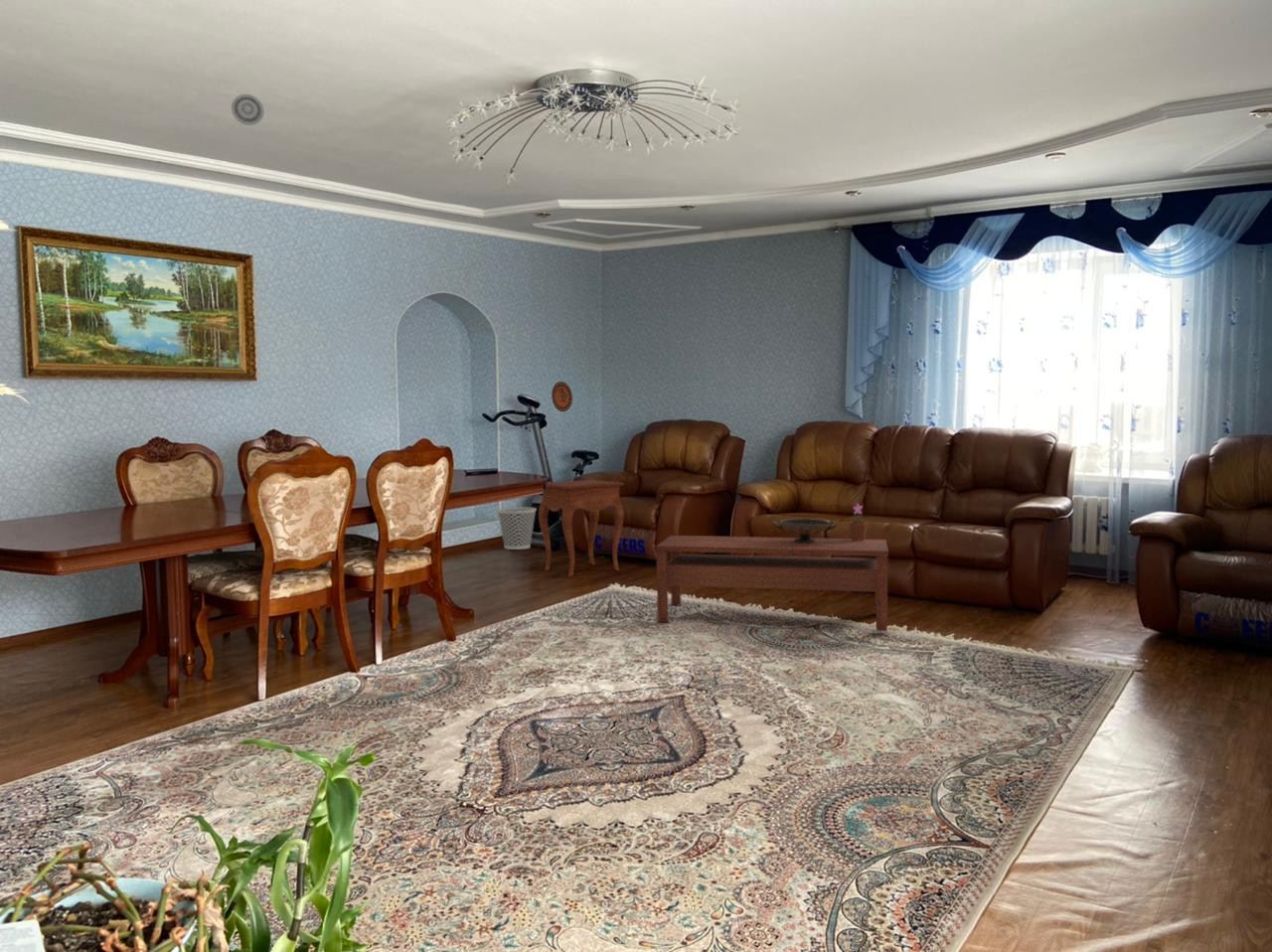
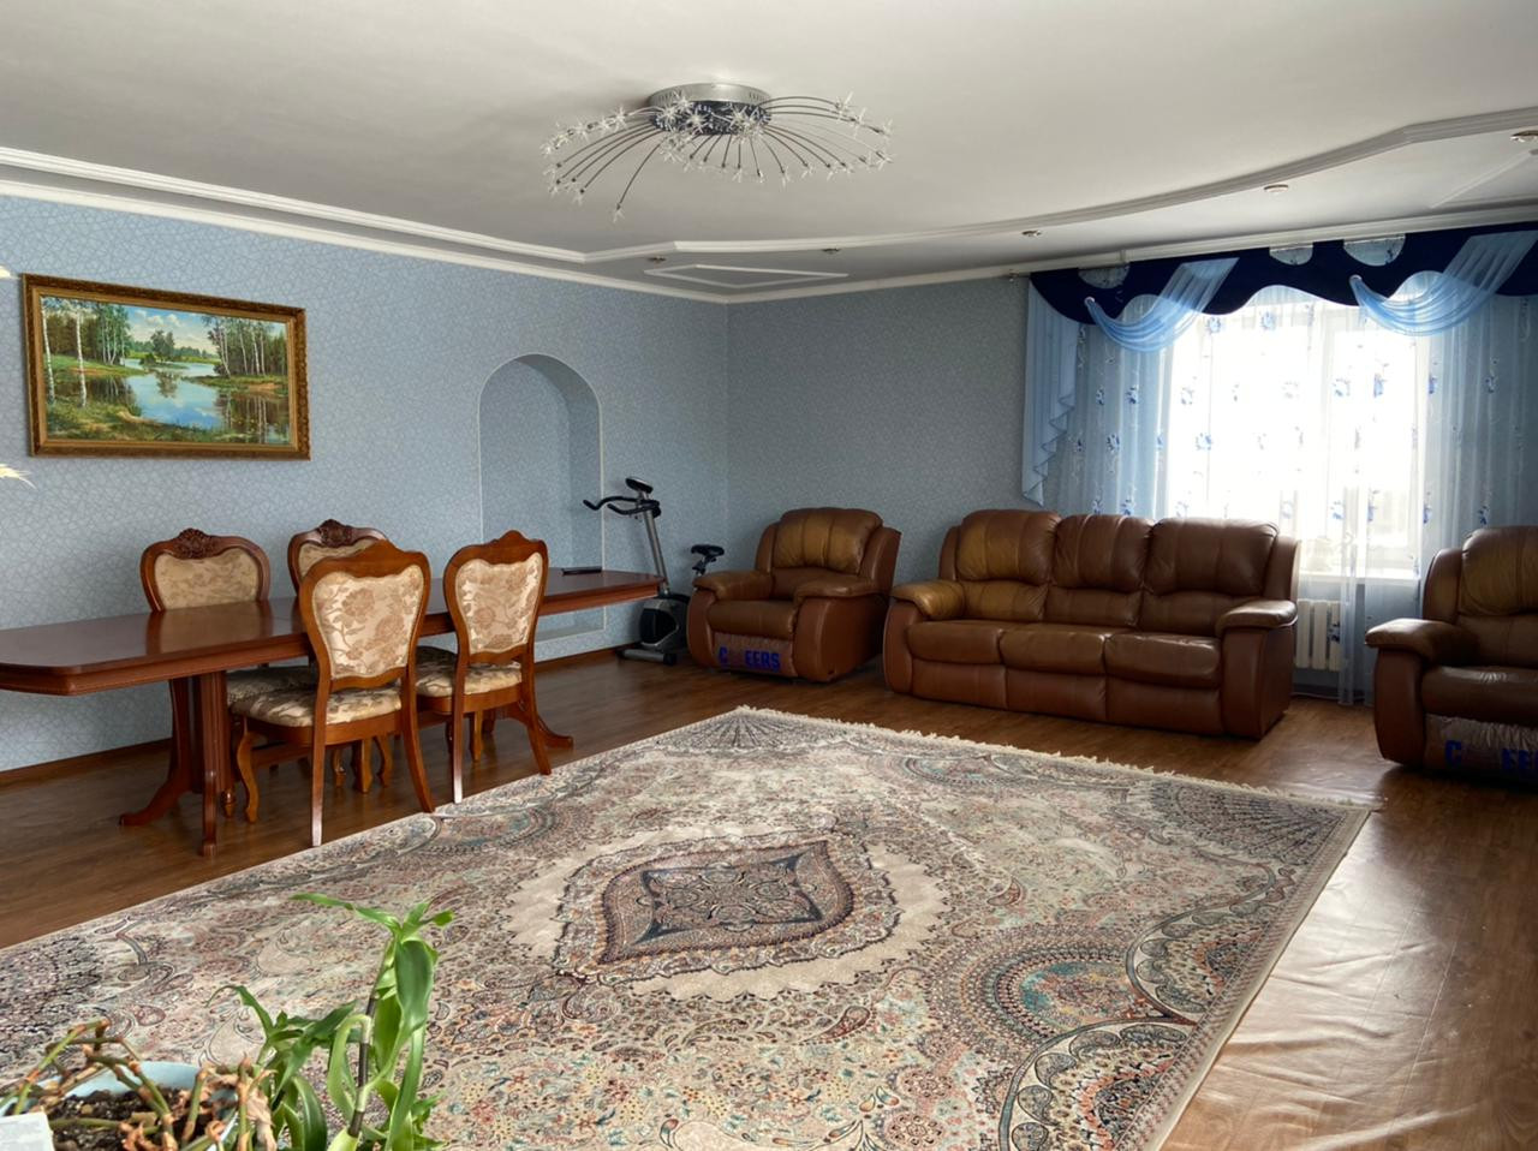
- coffee table [655,535,889,632]
- side table [538,479,625,578]
- flowerpot [848,503,869,541]
- wastebasket [496,506,538,551]
- decorative plate [551,381,573,412]
- smoke detector [231,93,265,126]
- decorative bowl [771,518,839,544]
